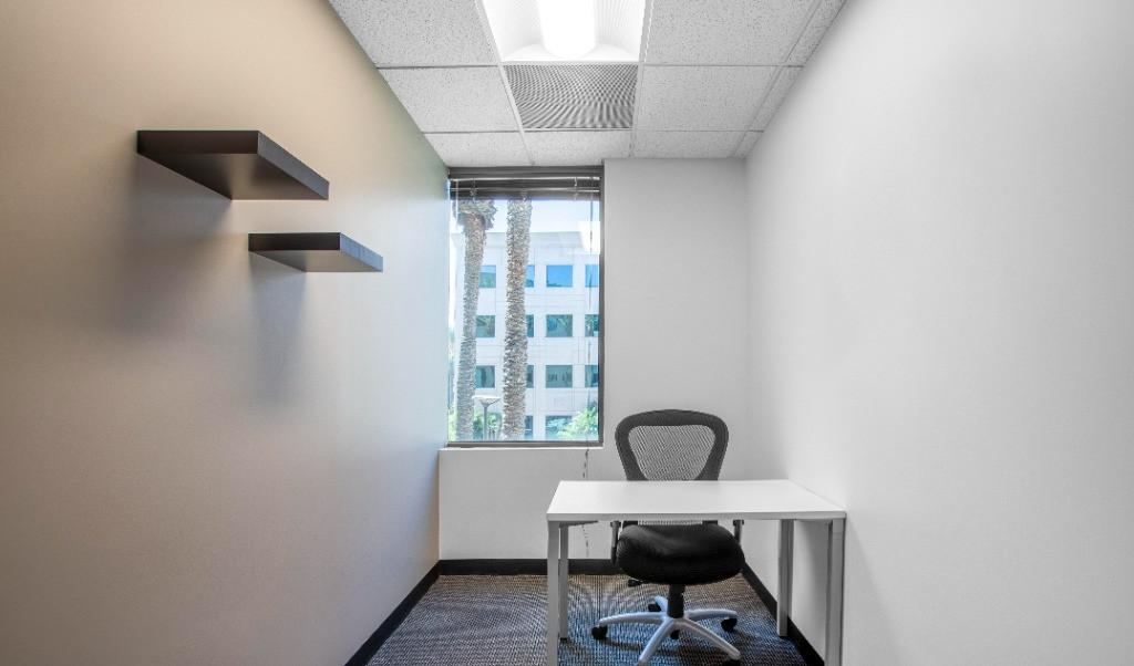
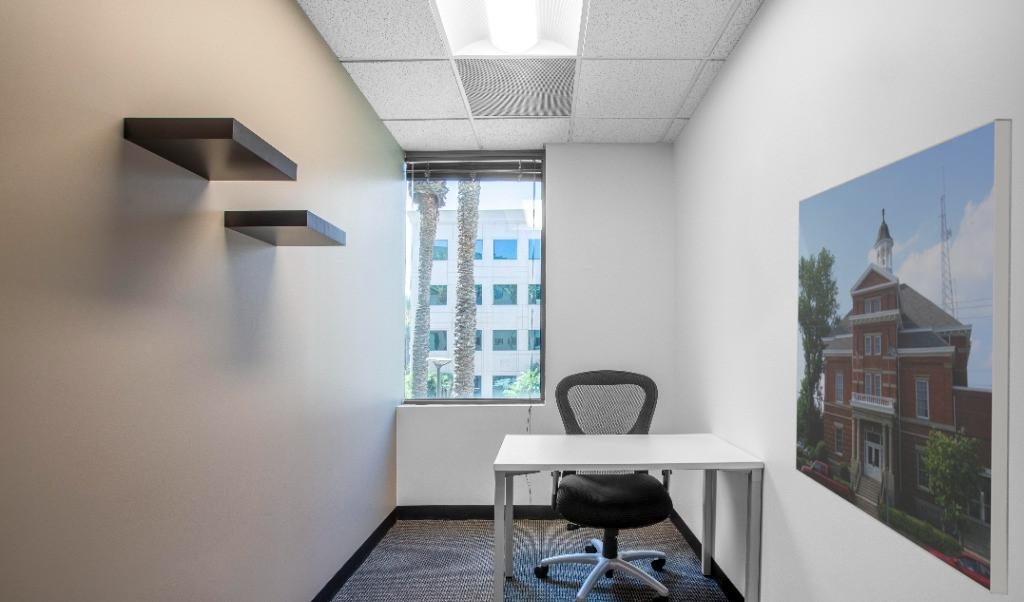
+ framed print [794,118,1013,596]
